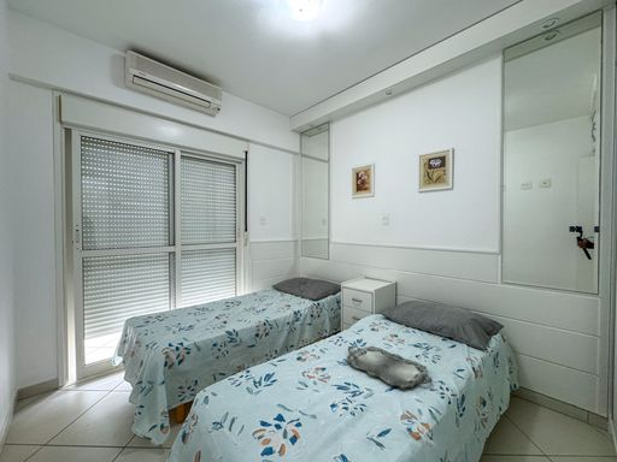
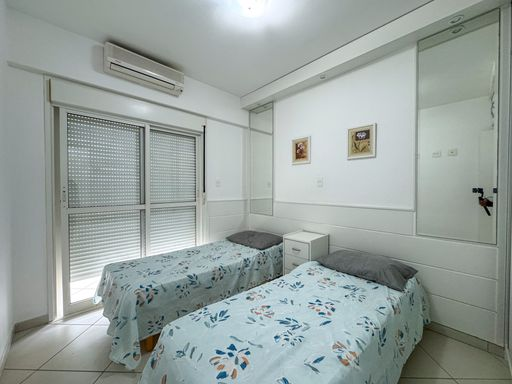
- serving tray [345,345,434,390]
